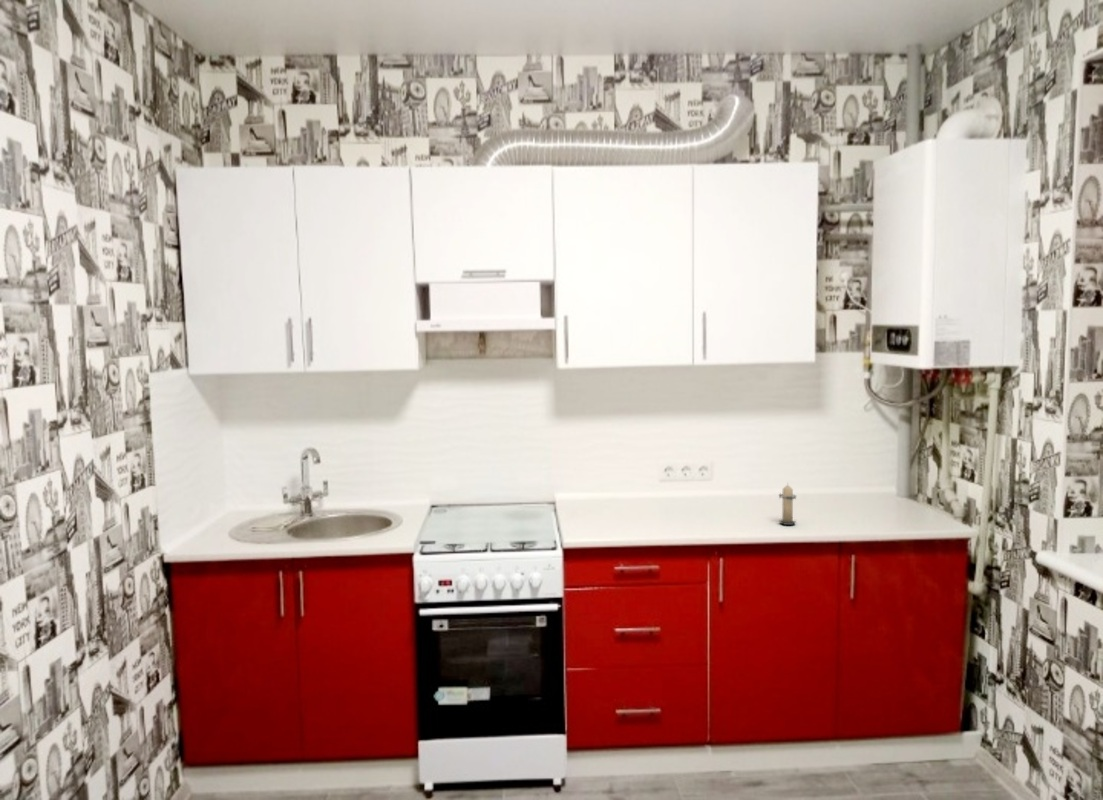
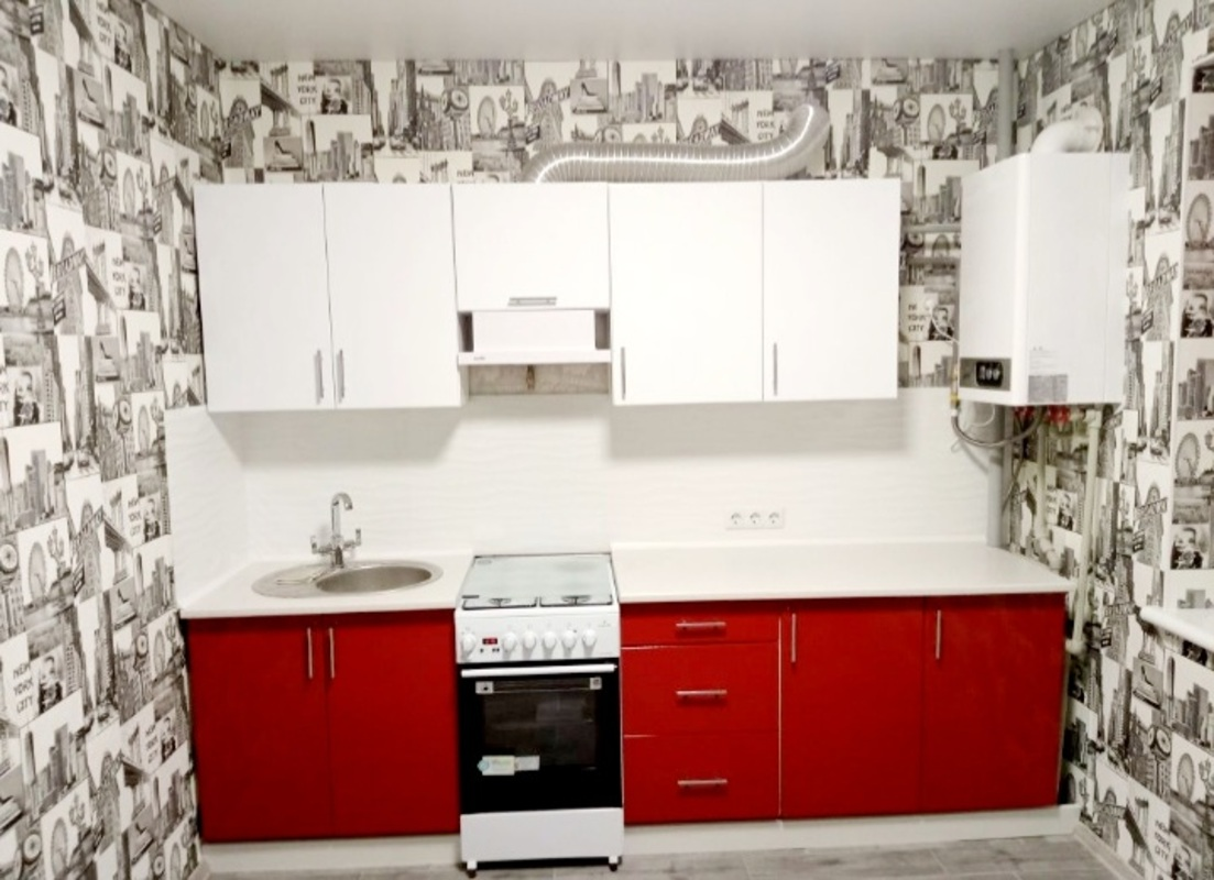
- candle [778,482,797,526]
